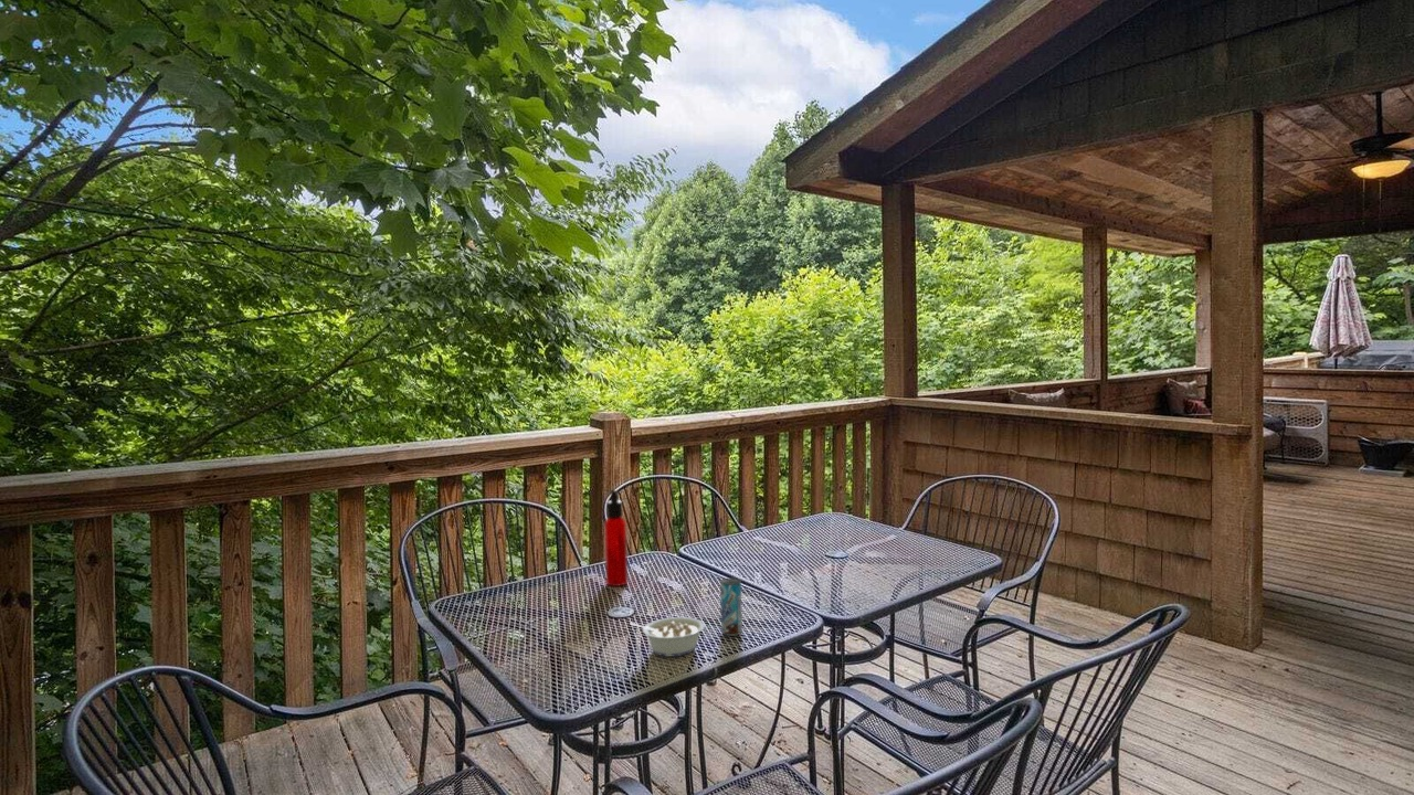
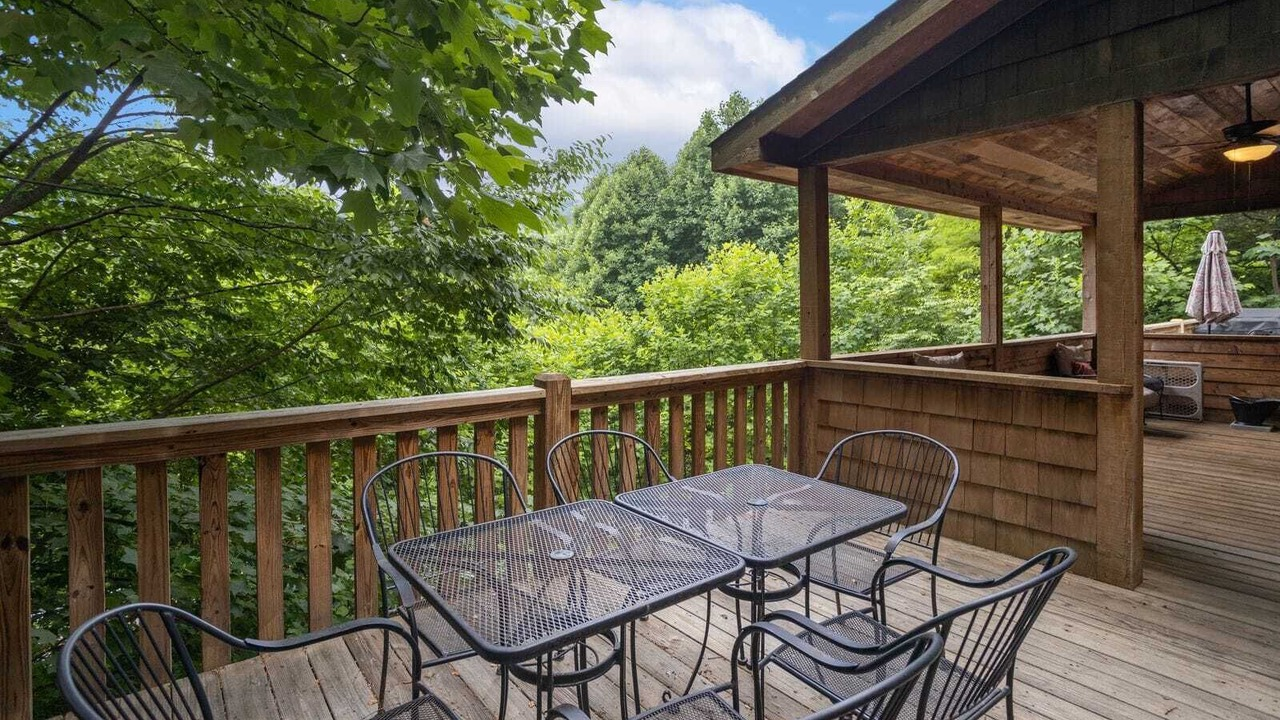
- beverage can [719,576,743,637]
- water bottle [603,489,629,587]
- legume [629,616,706,657]
